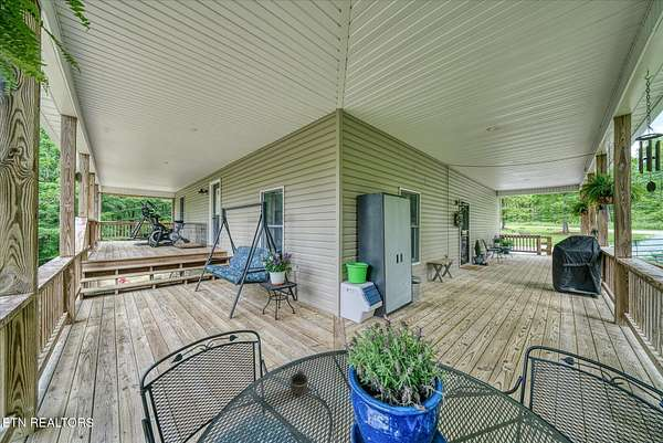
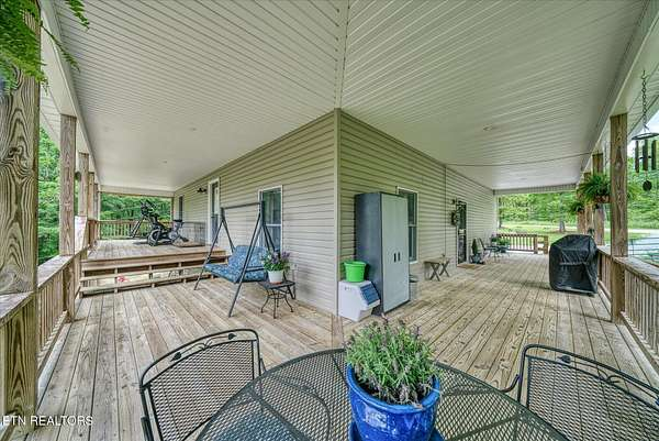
- cup [288,367,309,395]
